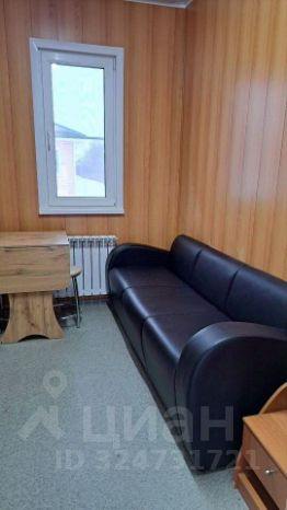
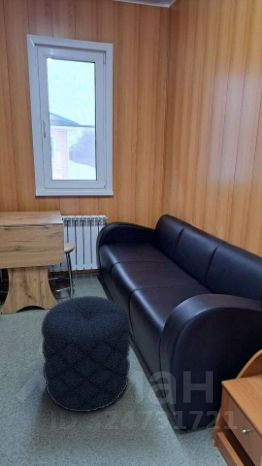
+ pouf [40,295,131,413]
